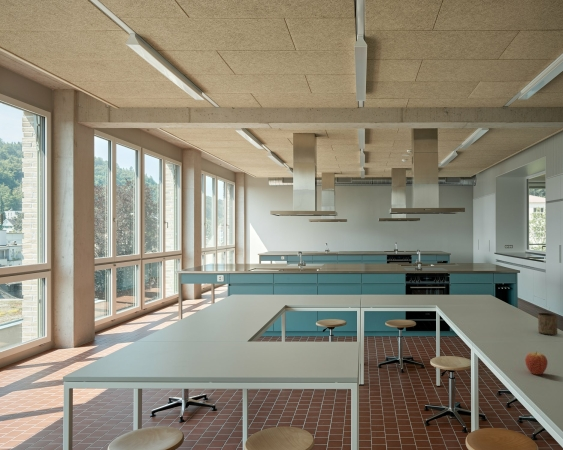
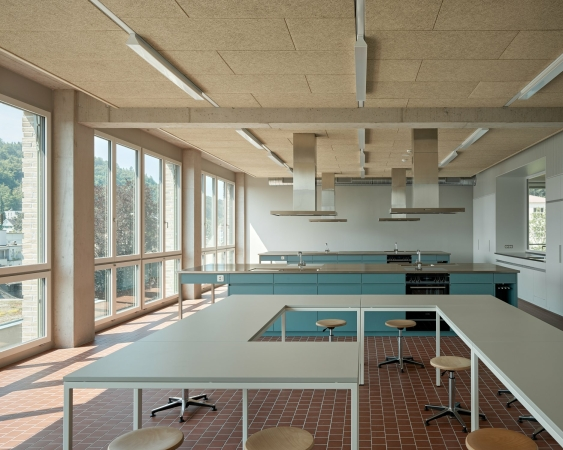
- fruit [524,350,549,376]
- cup [537,312,558,336]
